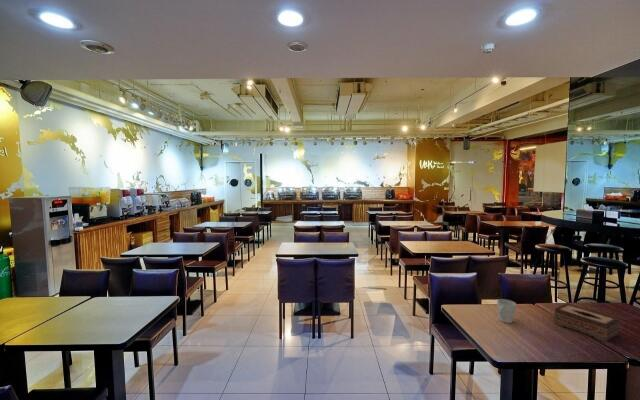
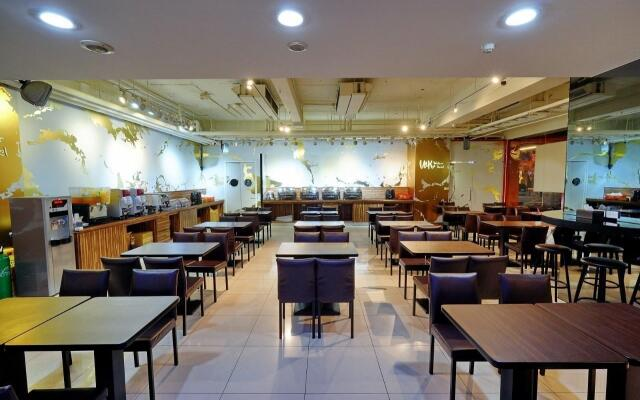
- mug [496,298,517,324]
- tissue box [553,302,620,343]
